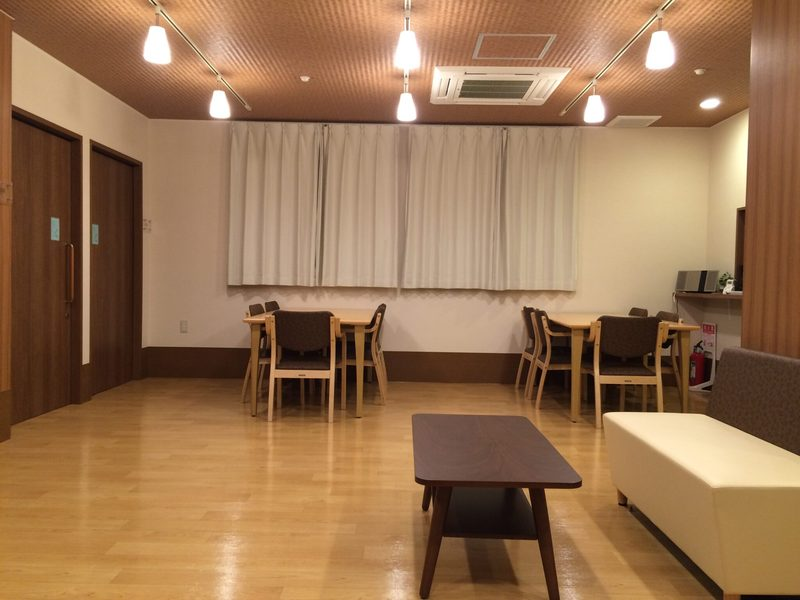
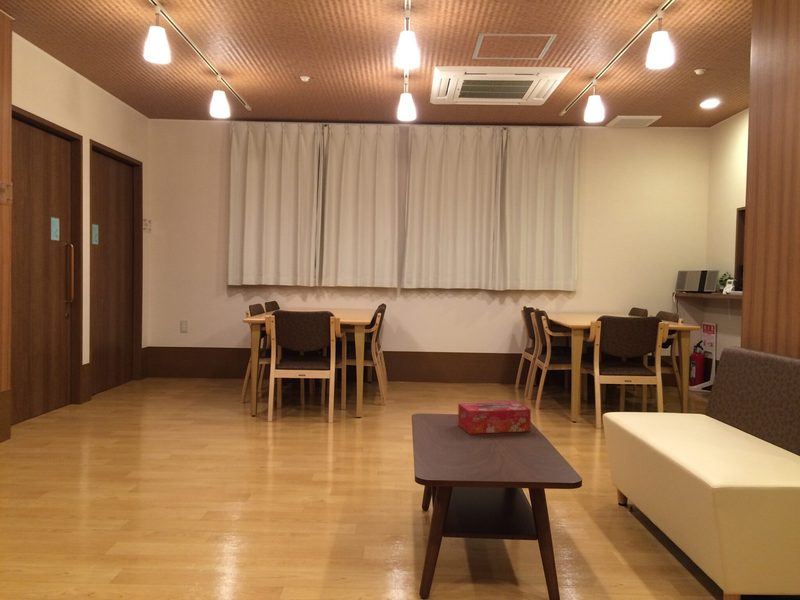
+ tissue box [457,401,532,435]
